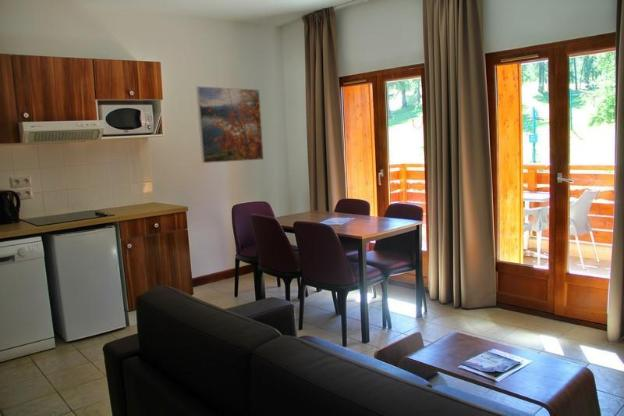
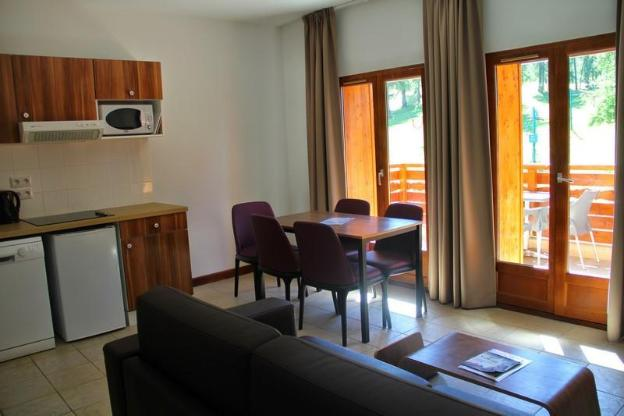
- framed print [195,85,265,164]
